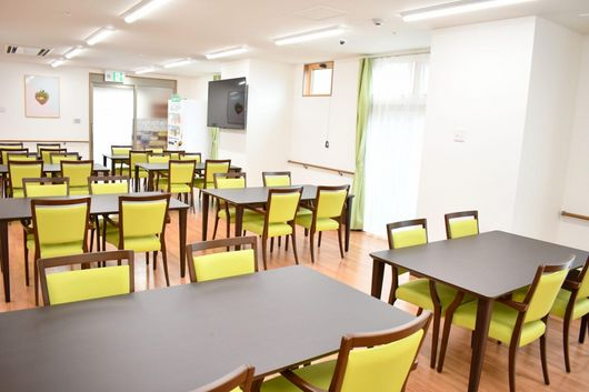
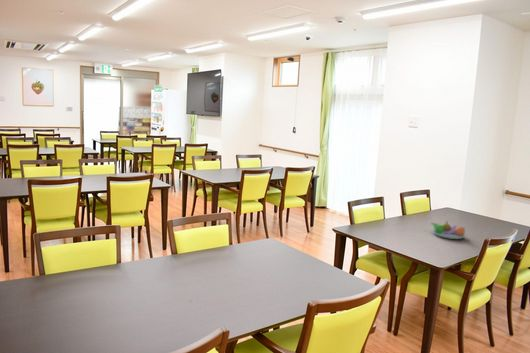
+ fruit bowl [430,221,467,240]
